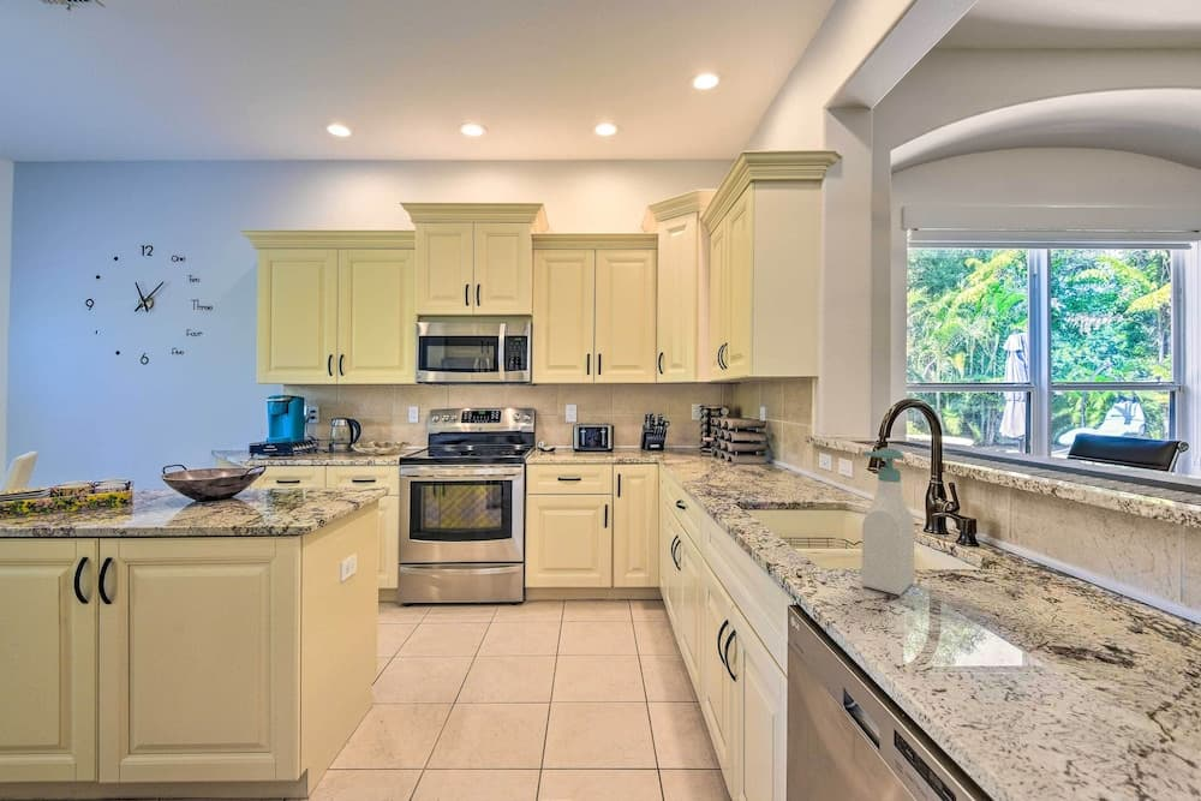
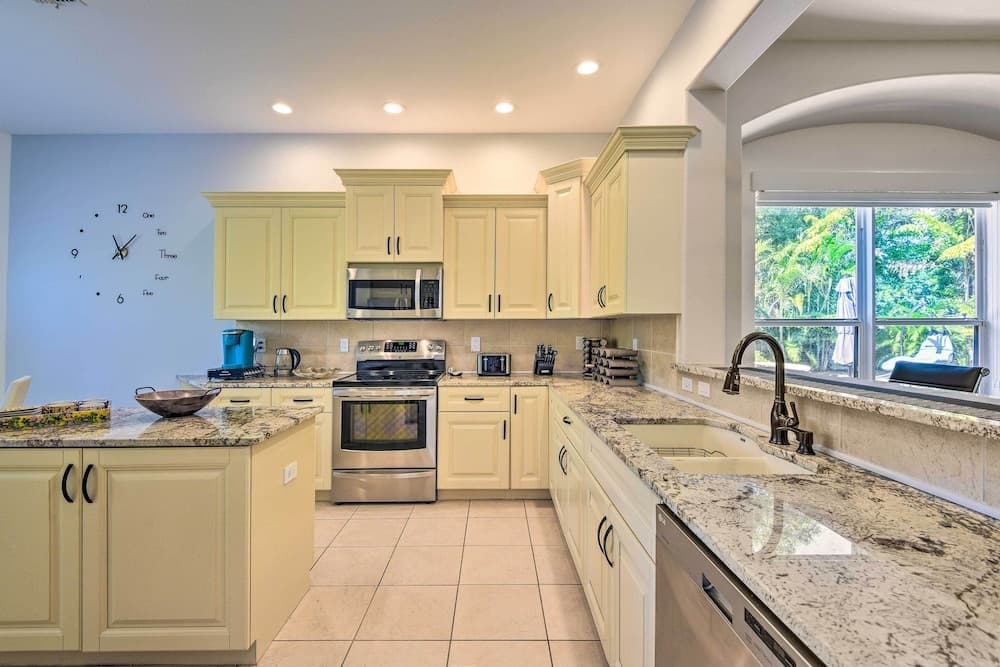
- soap bottle [860,447,915,597]
